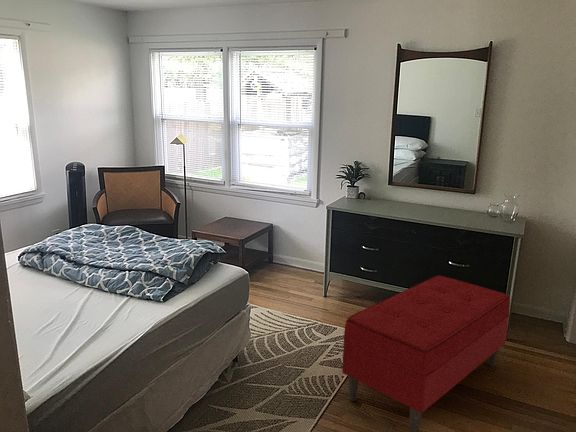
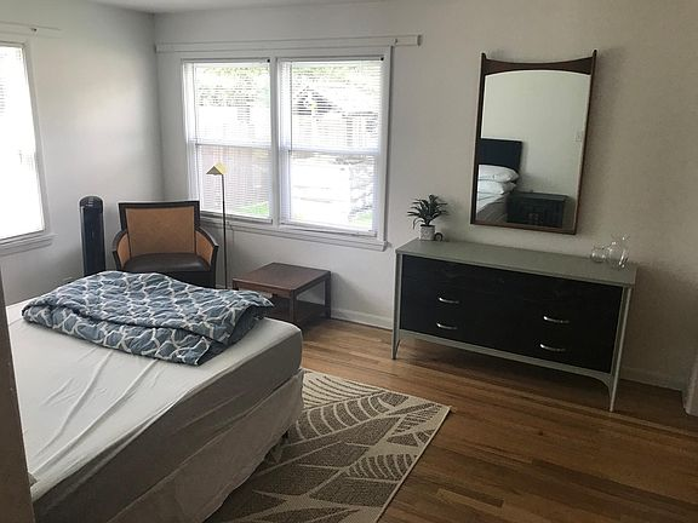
- bench [341,274,511,432]
